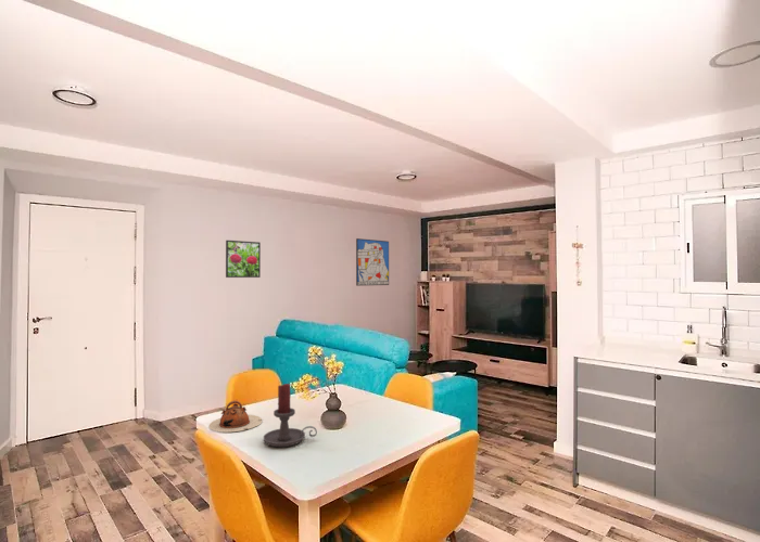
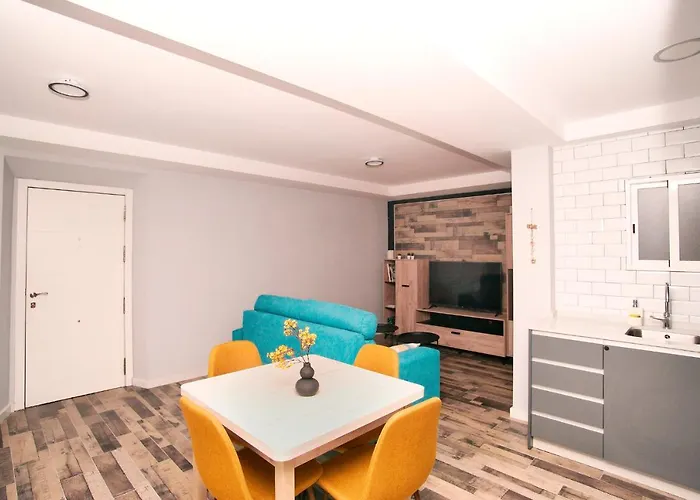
- teapot [208,399,263,434]
- wall art [355,237,390,287]
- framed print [225,240,262,279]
- candle holder [263,383,318,448]
